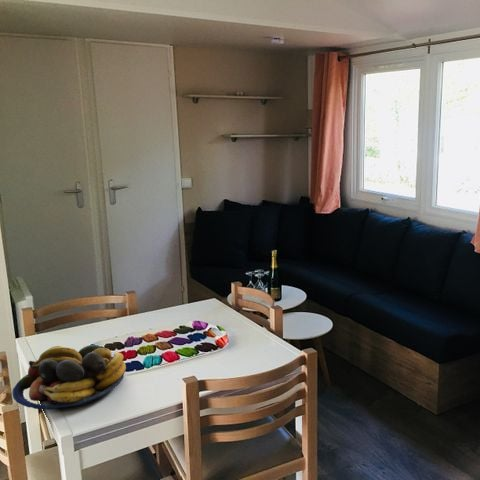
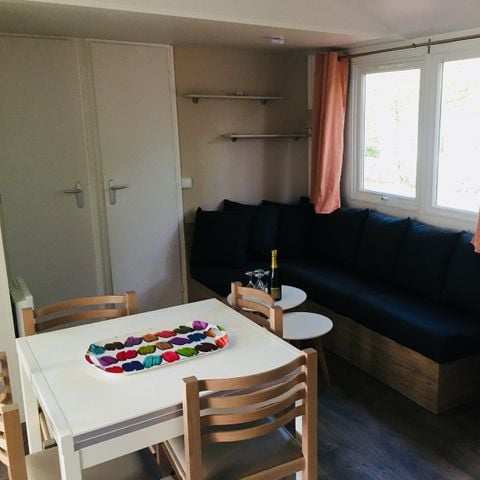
- fruit bowl [11,344,127,411]
